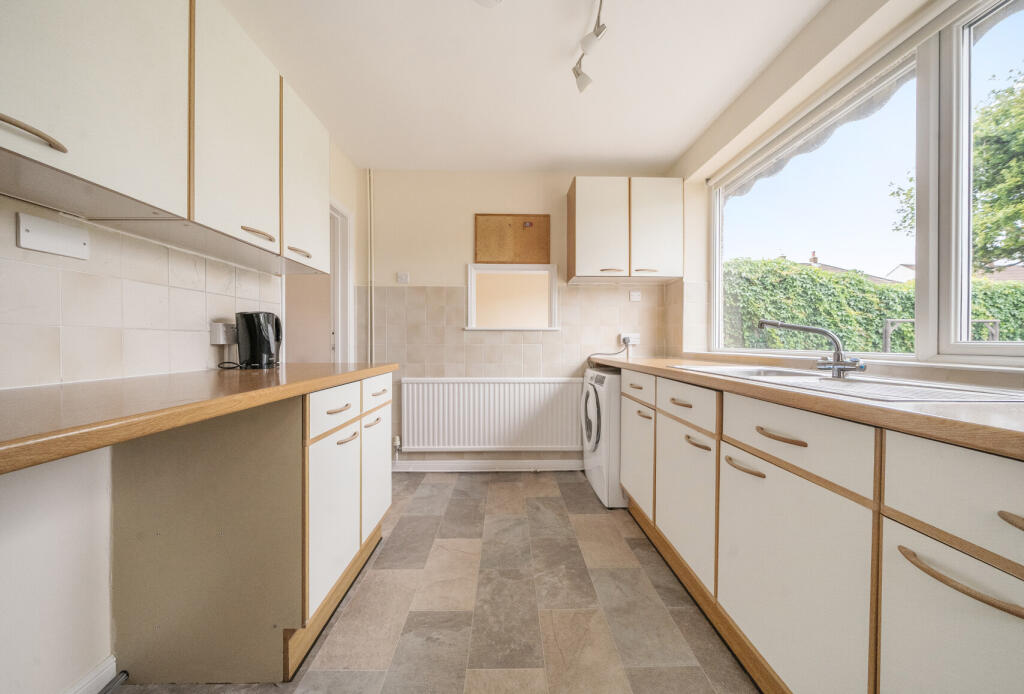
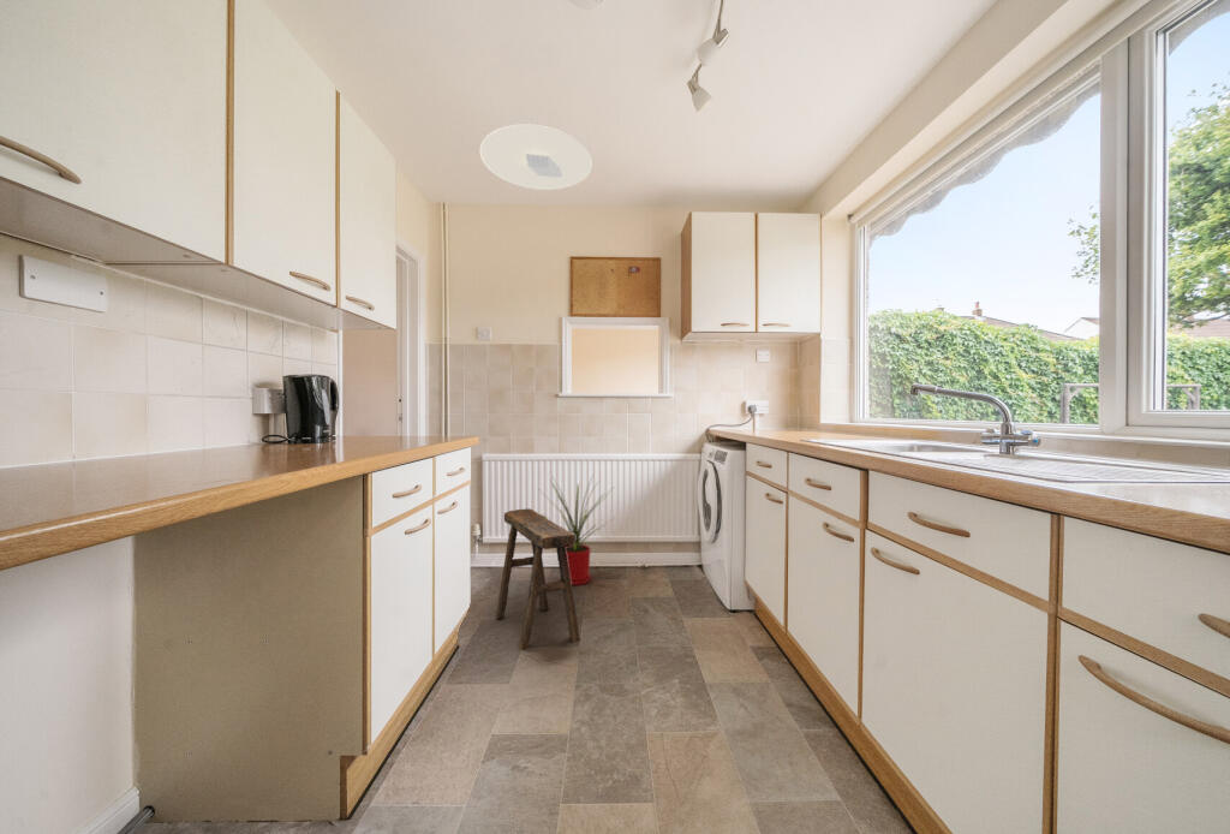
+ ceiling light [478,123,593,191]
+ stool [495,507,581,650]
+ house plant [538,475,614,586]
